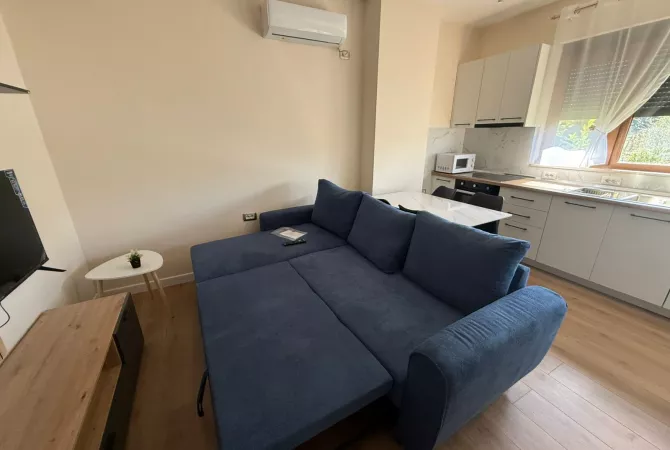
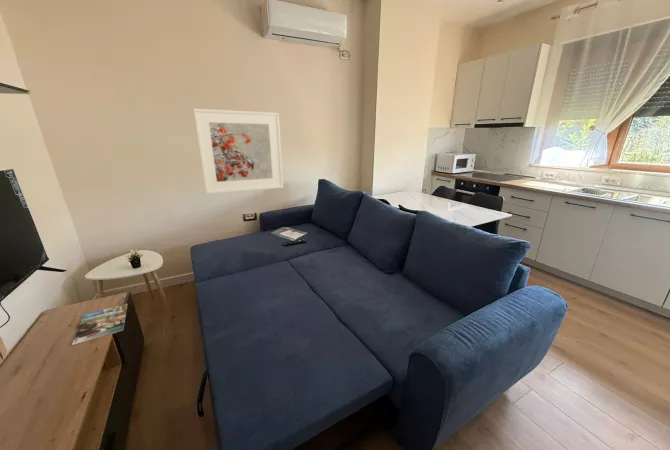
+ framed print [193,108,284,195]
+ magazine [71,303,128,346]
